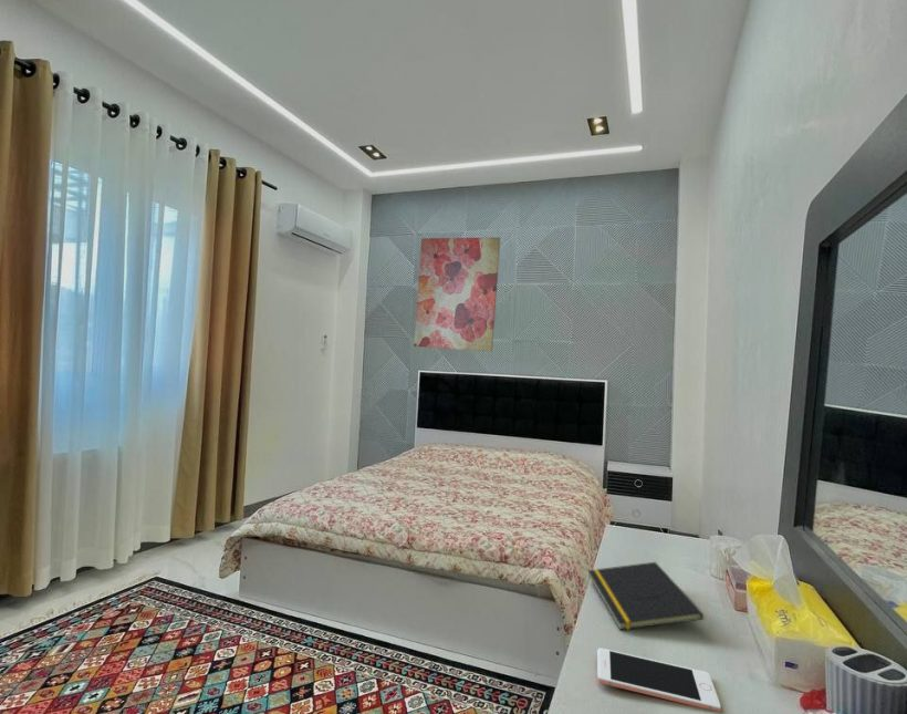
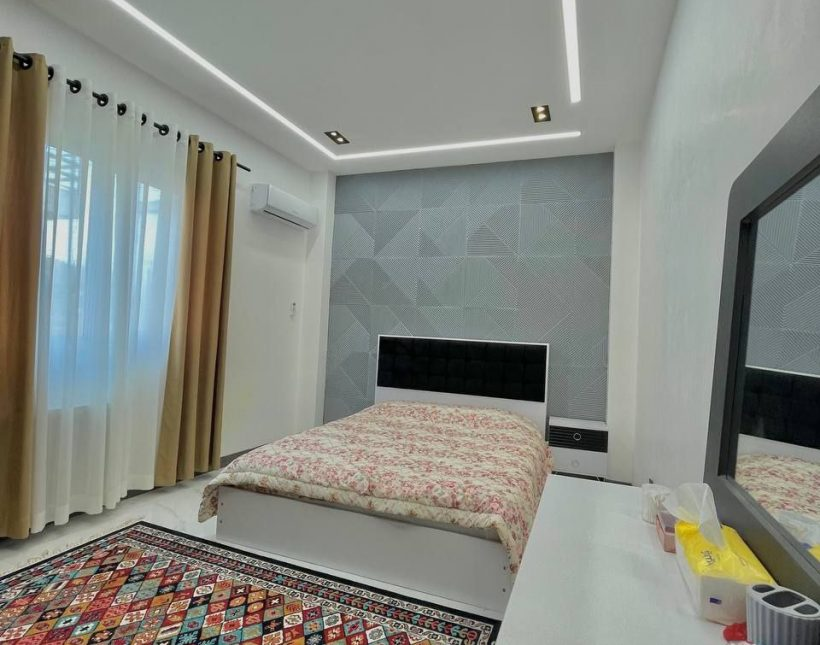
- wall art [413,236,501,353]
- notepad [587,561,705,631]
- cell phone [596,646,722,713]
